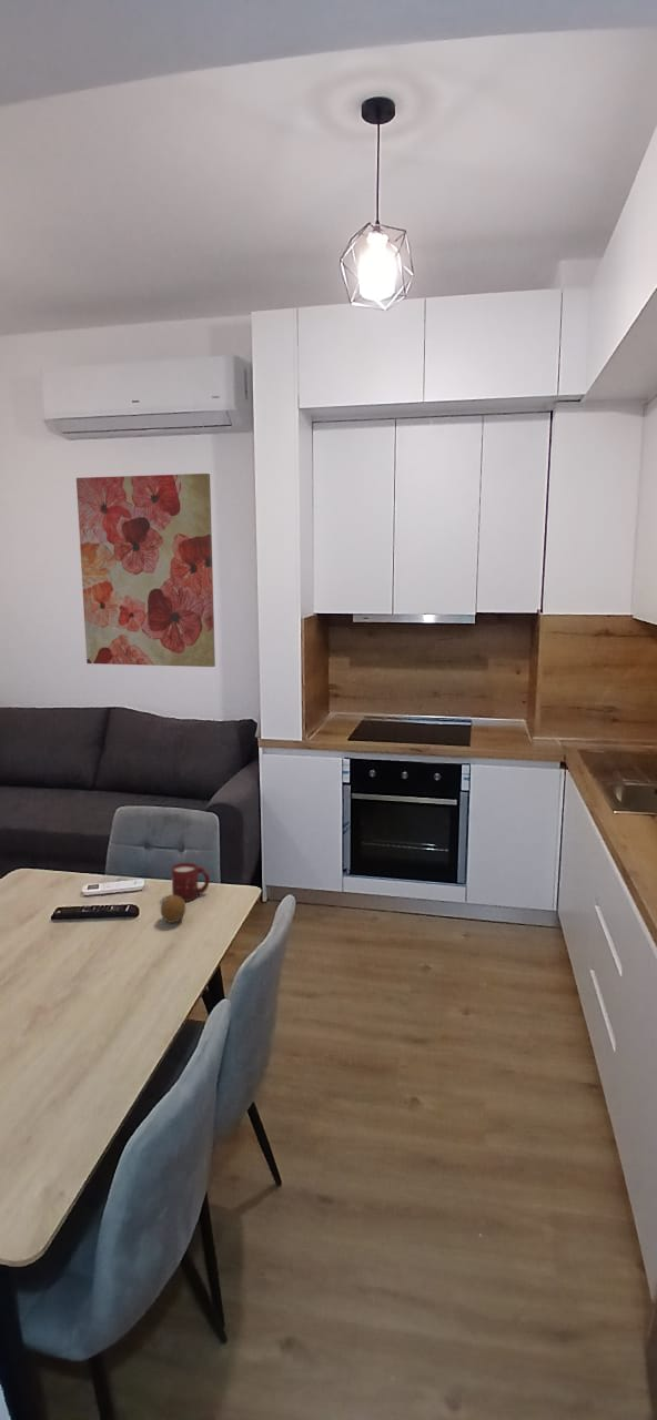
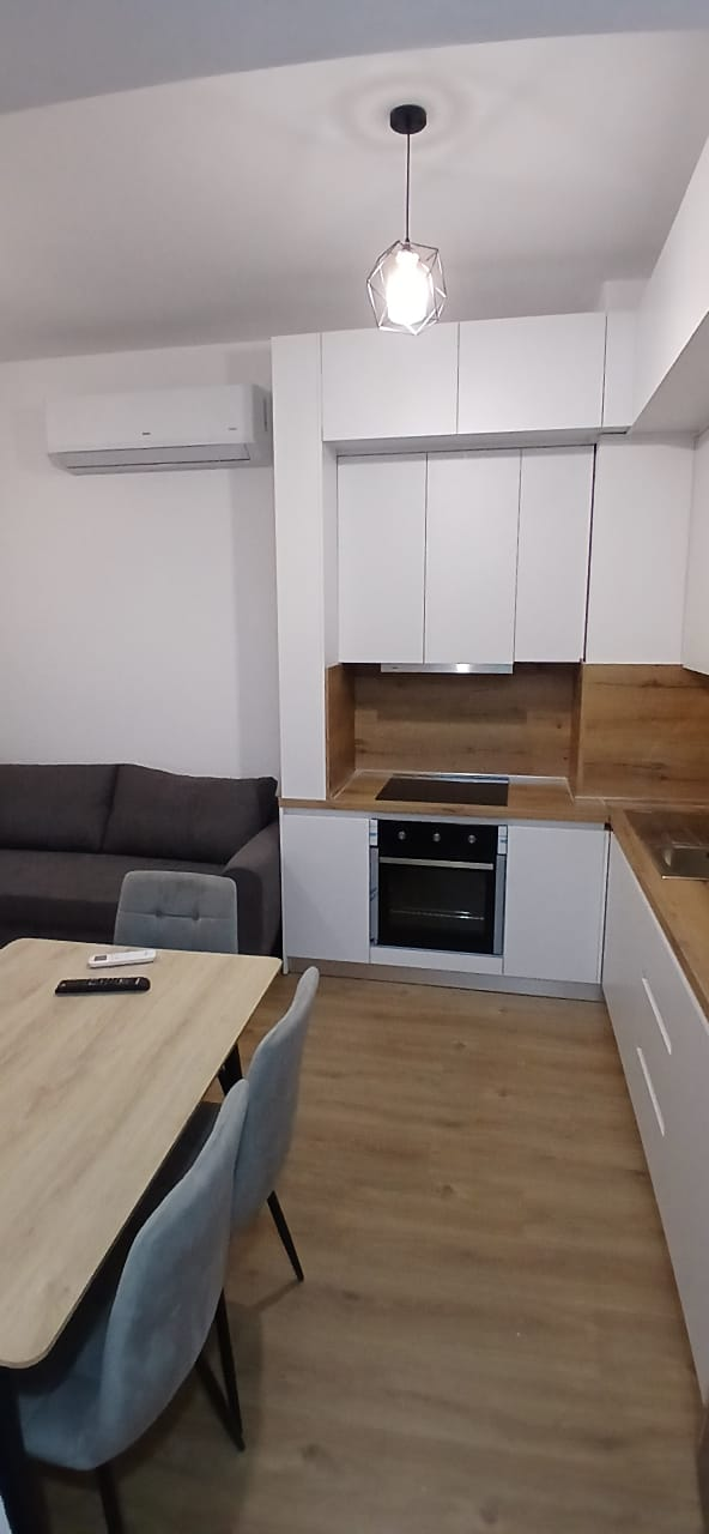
- cup [171,862,211,902]
- wall art [75,473,216,668]
- fruit [160,894,186,924]
